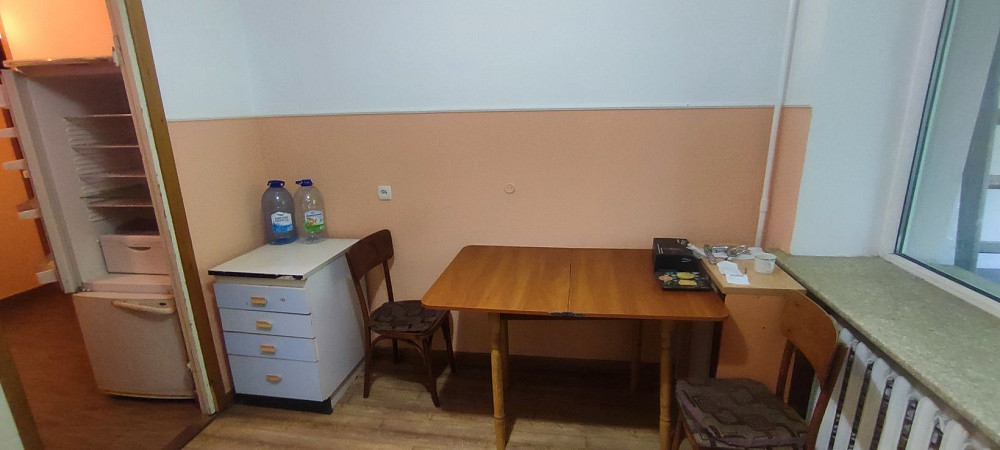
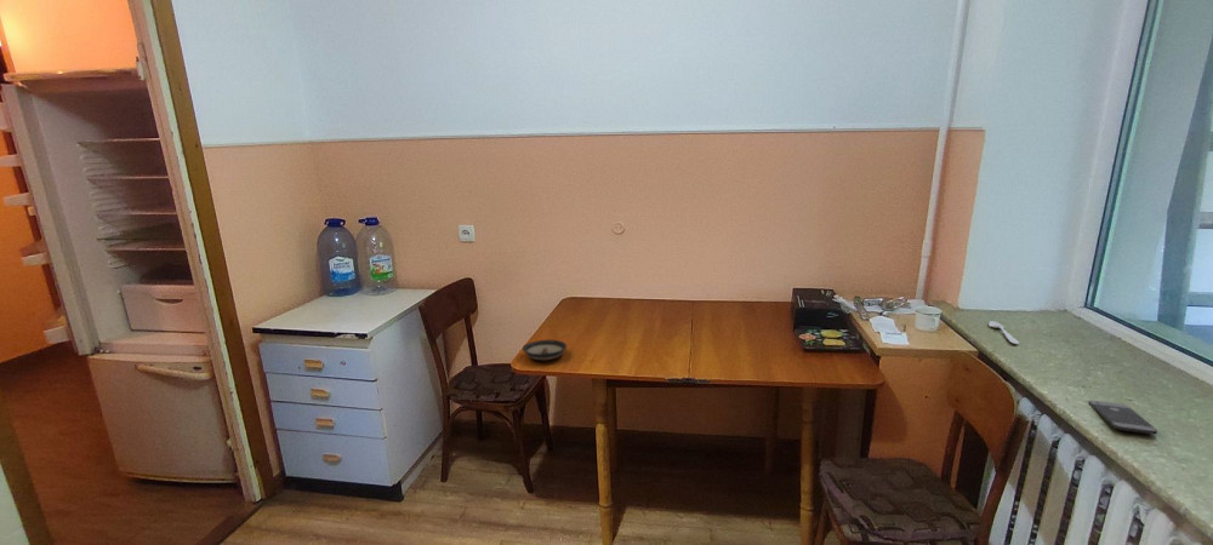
+ spoon [987,320,1020,345]
+ saucer [522,339,568,361]
+ smartphone [1088,400,1158,435]
